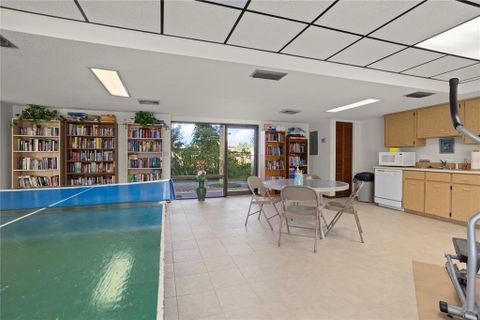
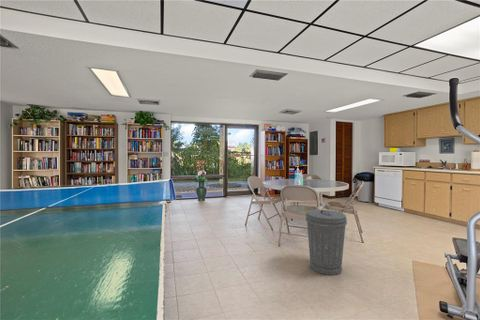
+ trash can [305,209,348,276]
